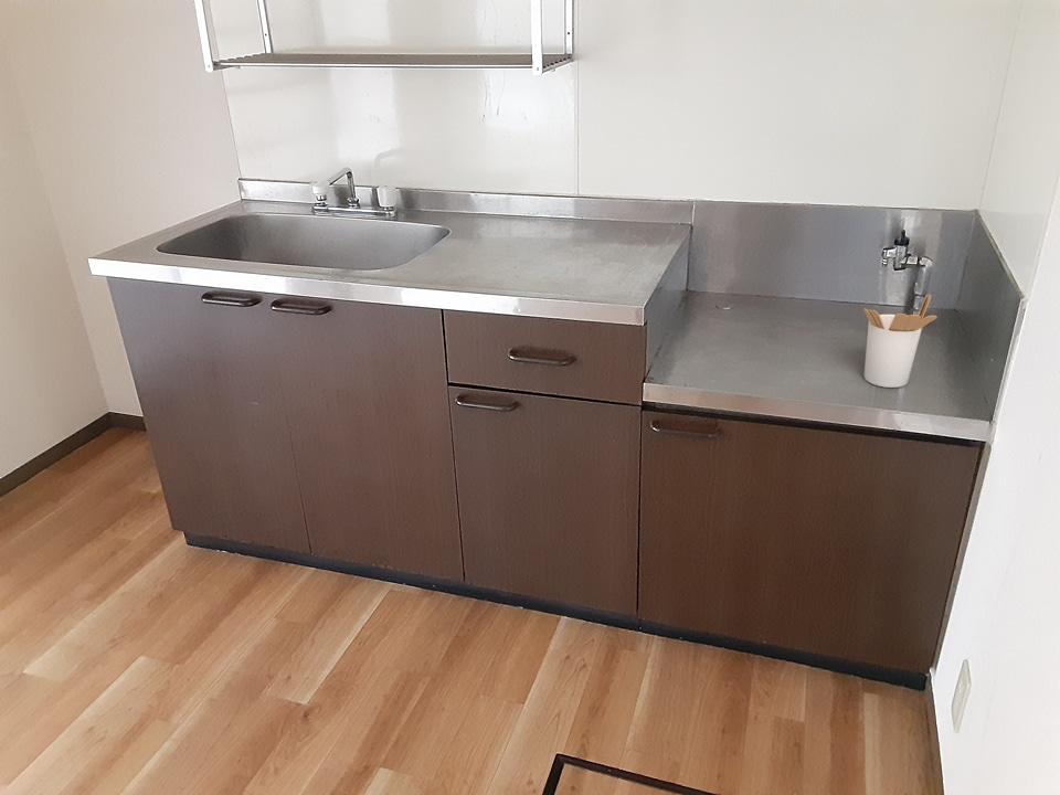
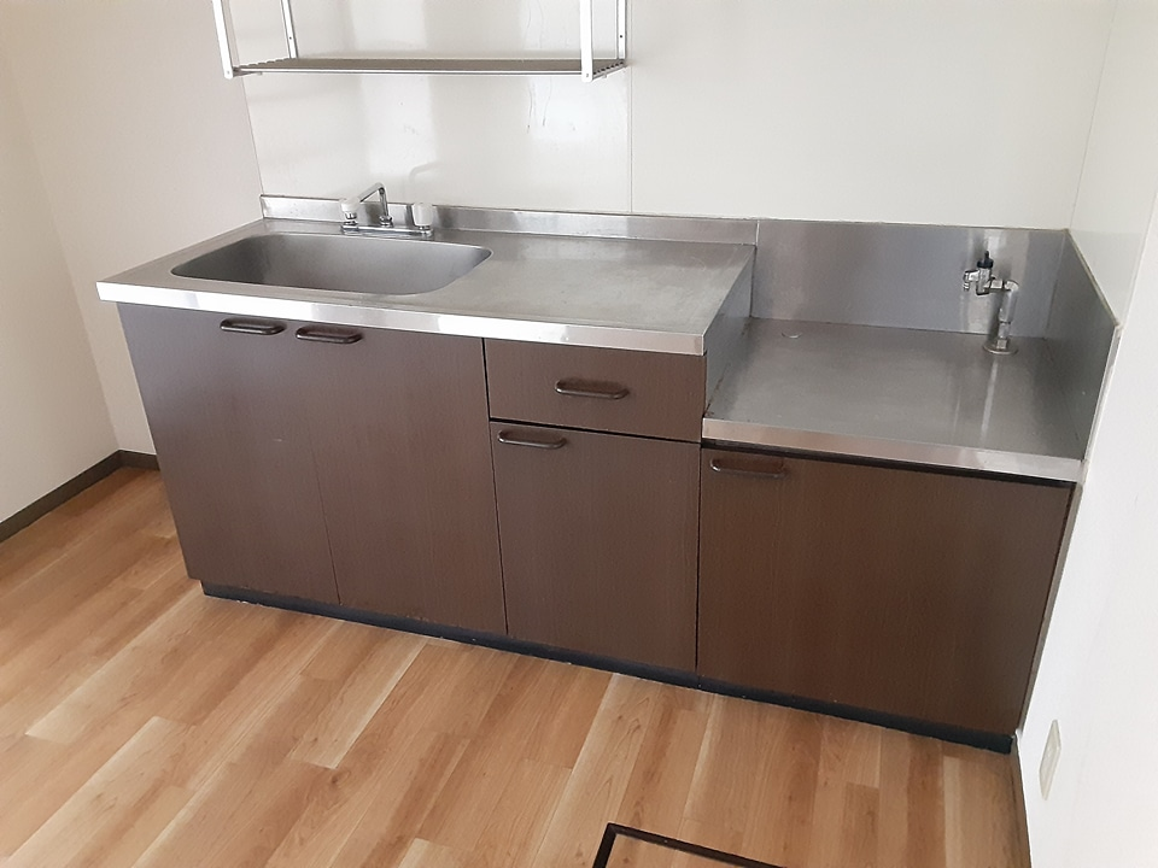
- utensil holder [862,294,939,389]
